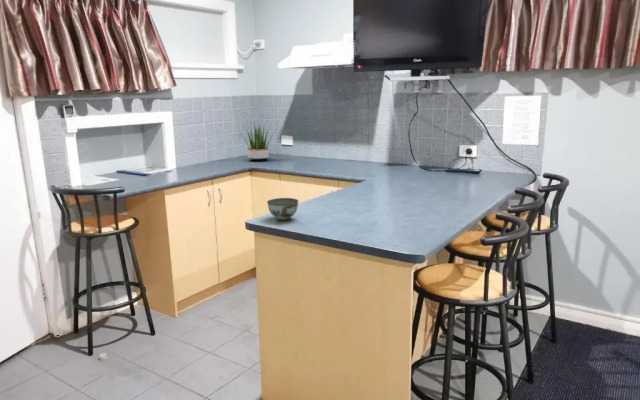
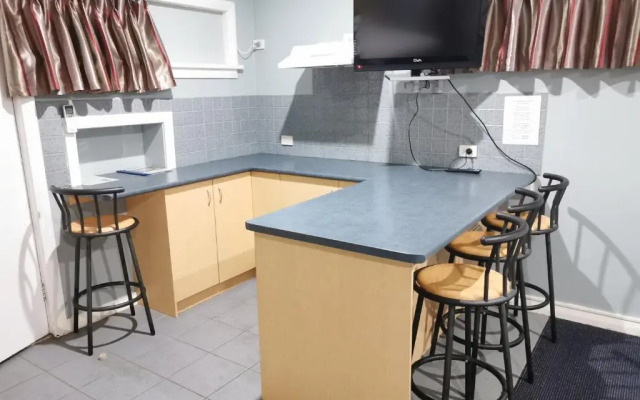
- bowl [266,197,299,221]
- potted plant [237,122,278,162]
